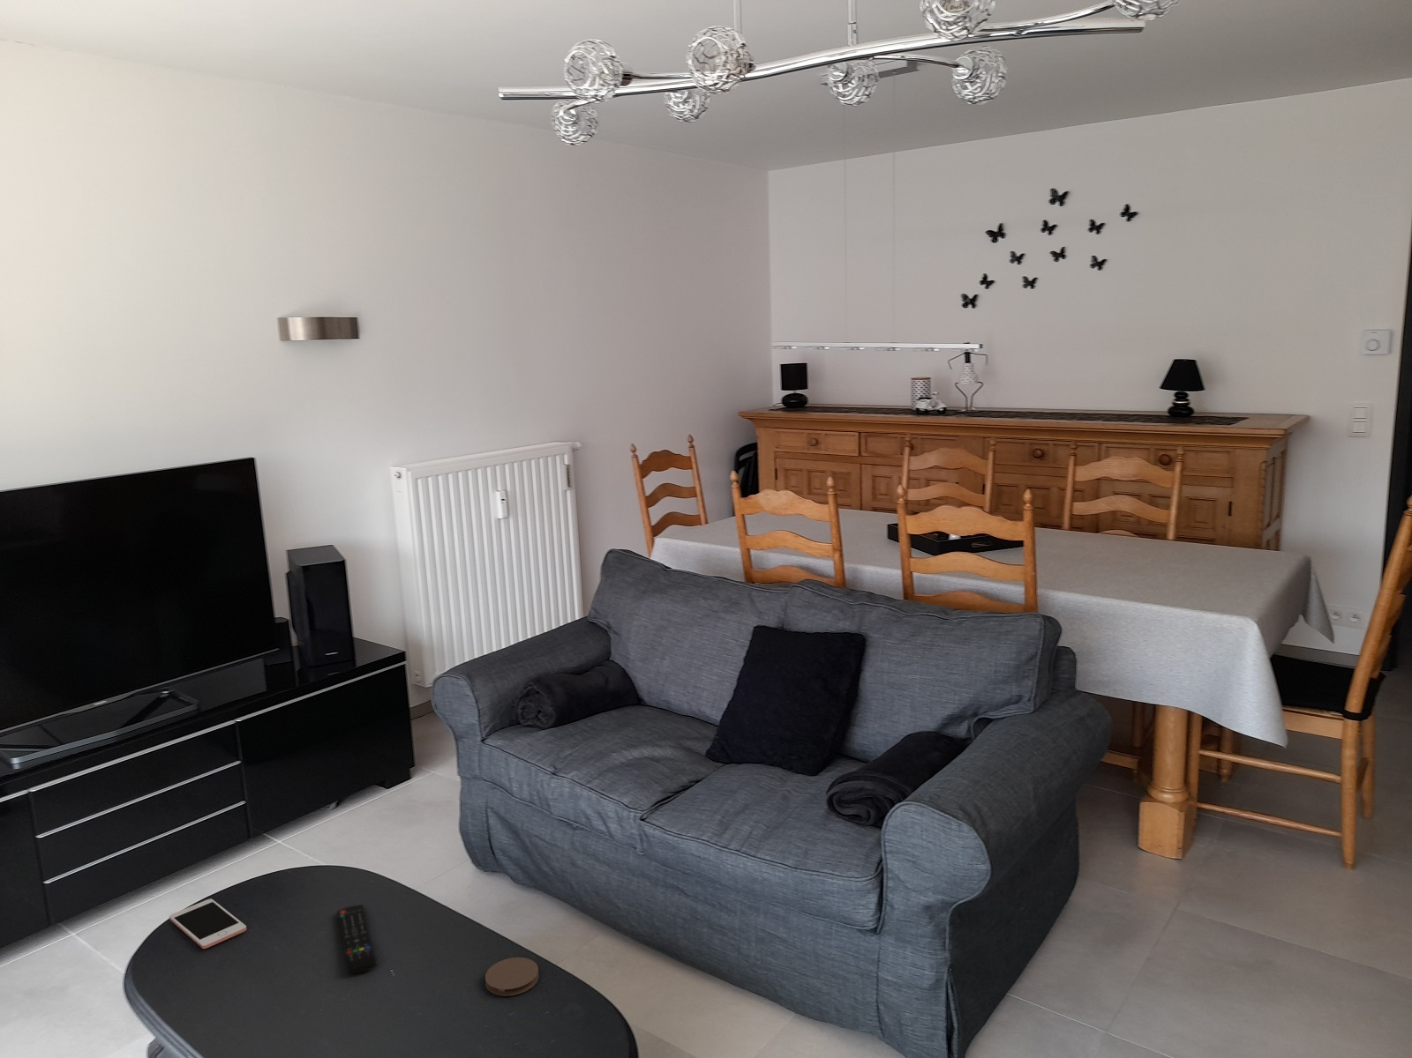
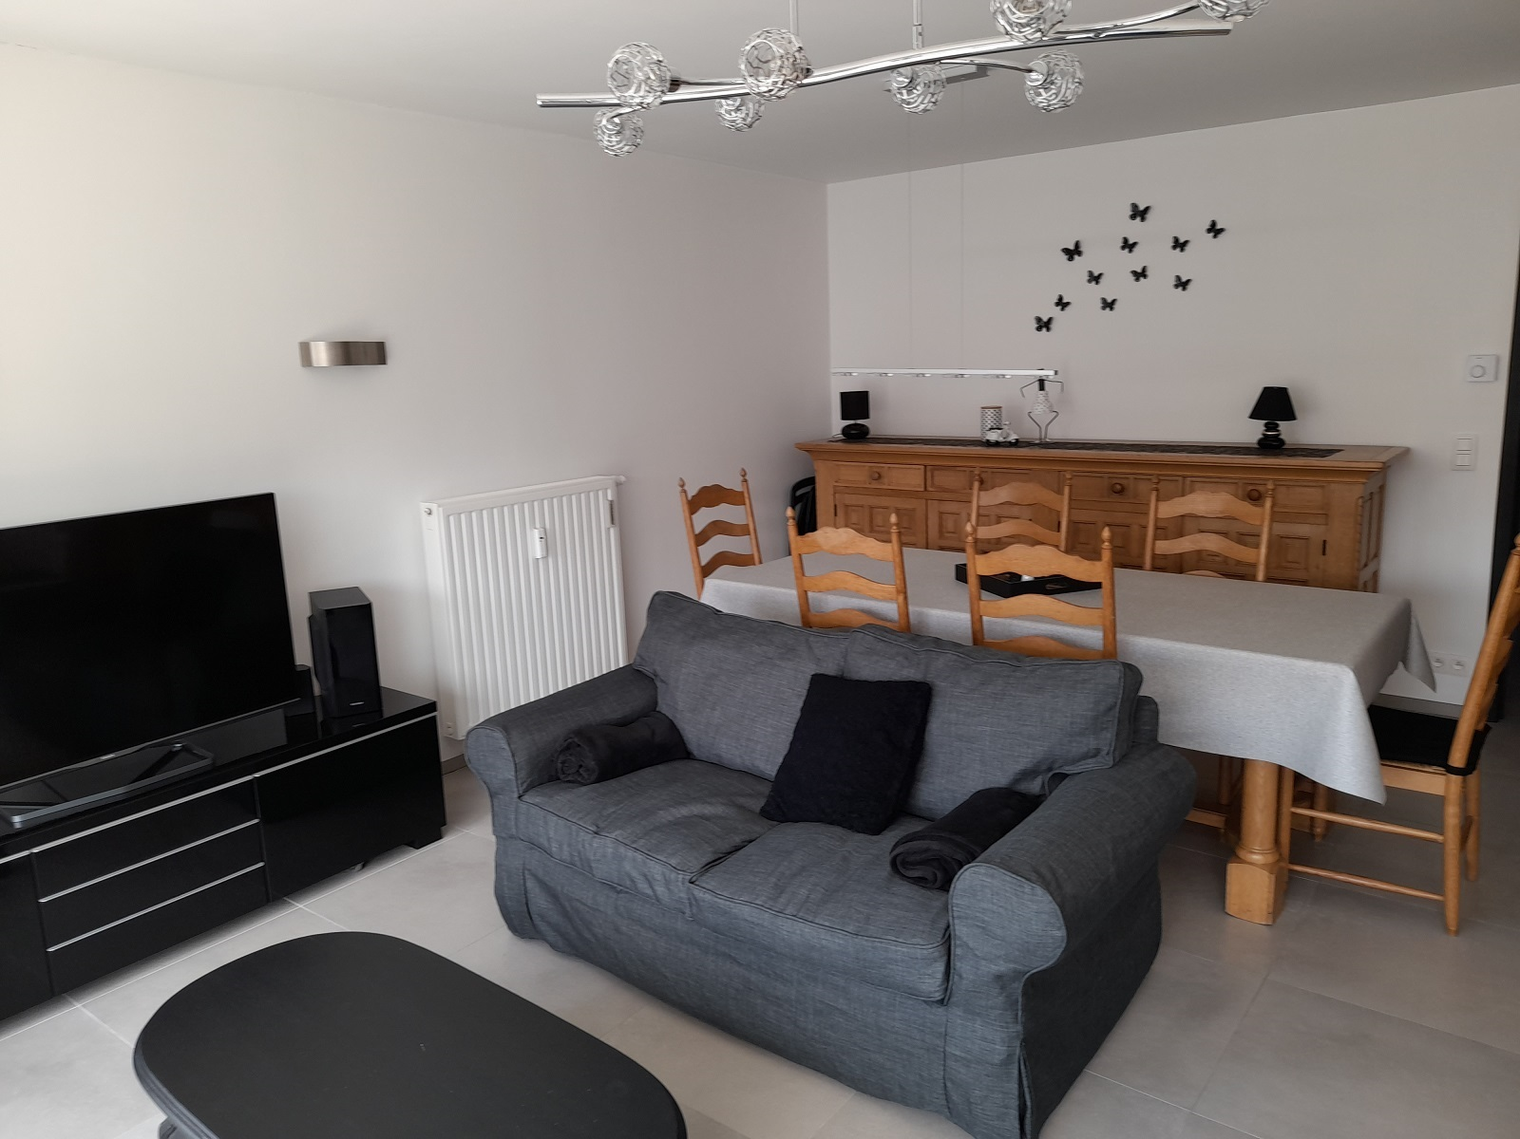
- coaster [485,957,539,997]
- cell phone [169,898,247,949]
- remote control [336,904,378,975]
